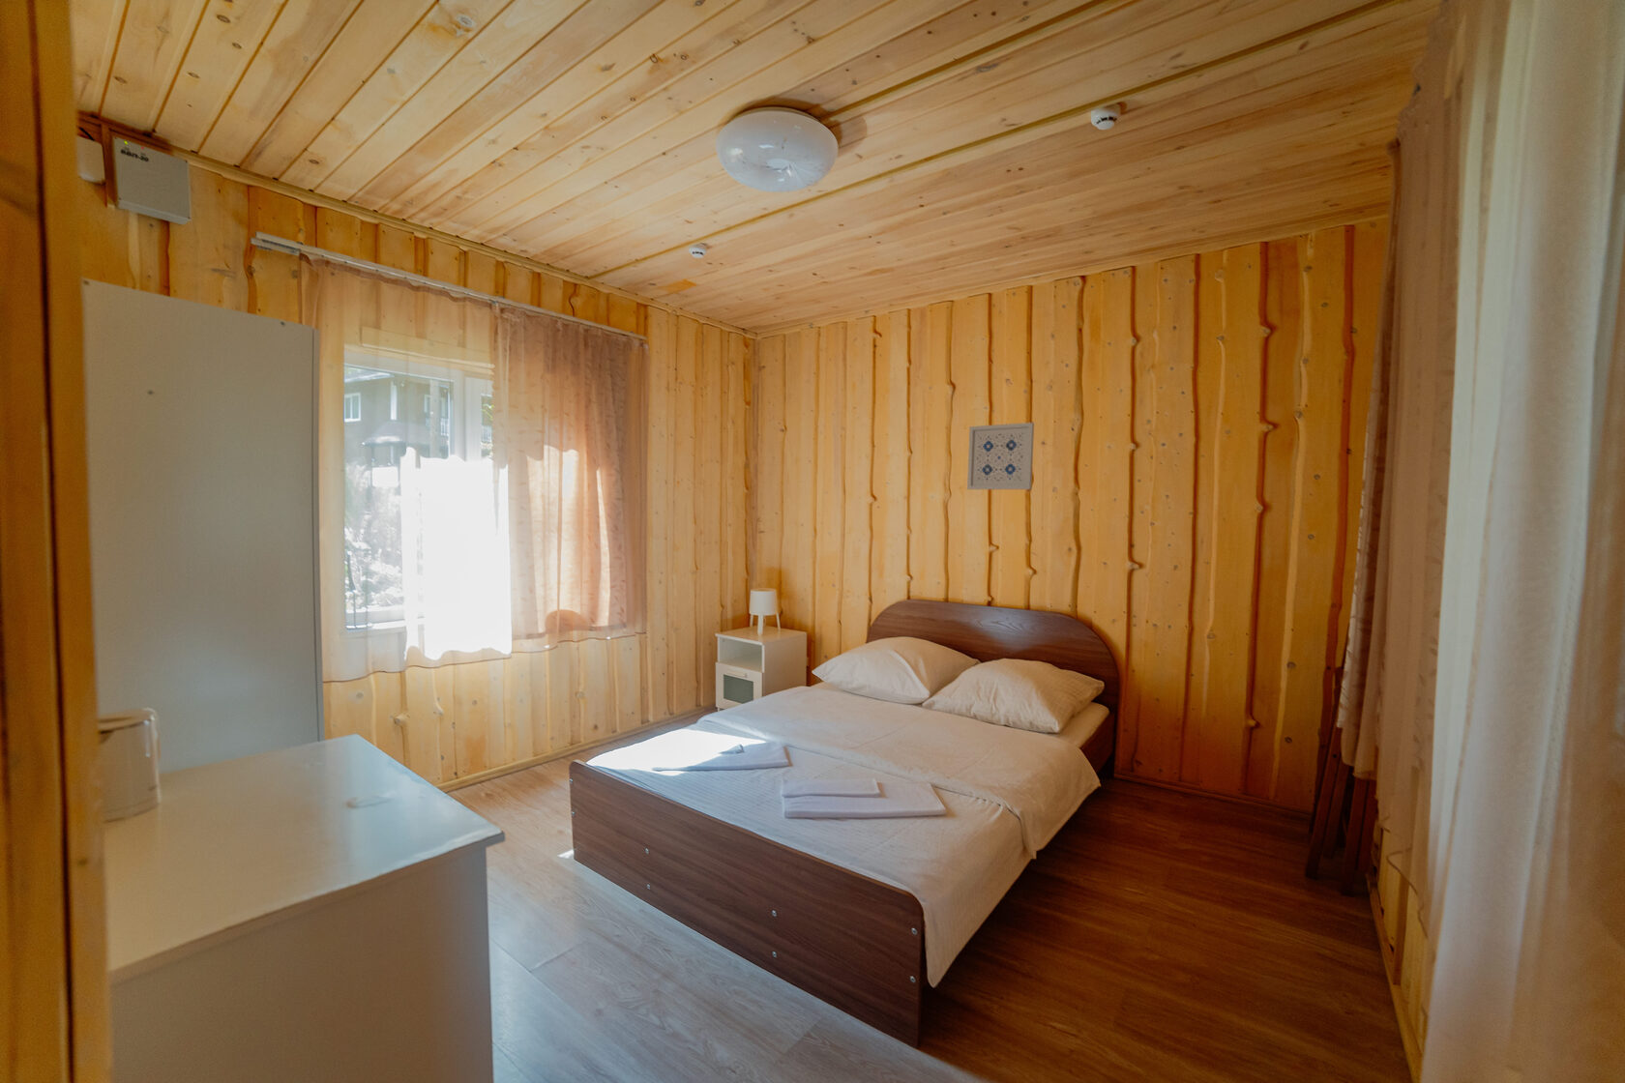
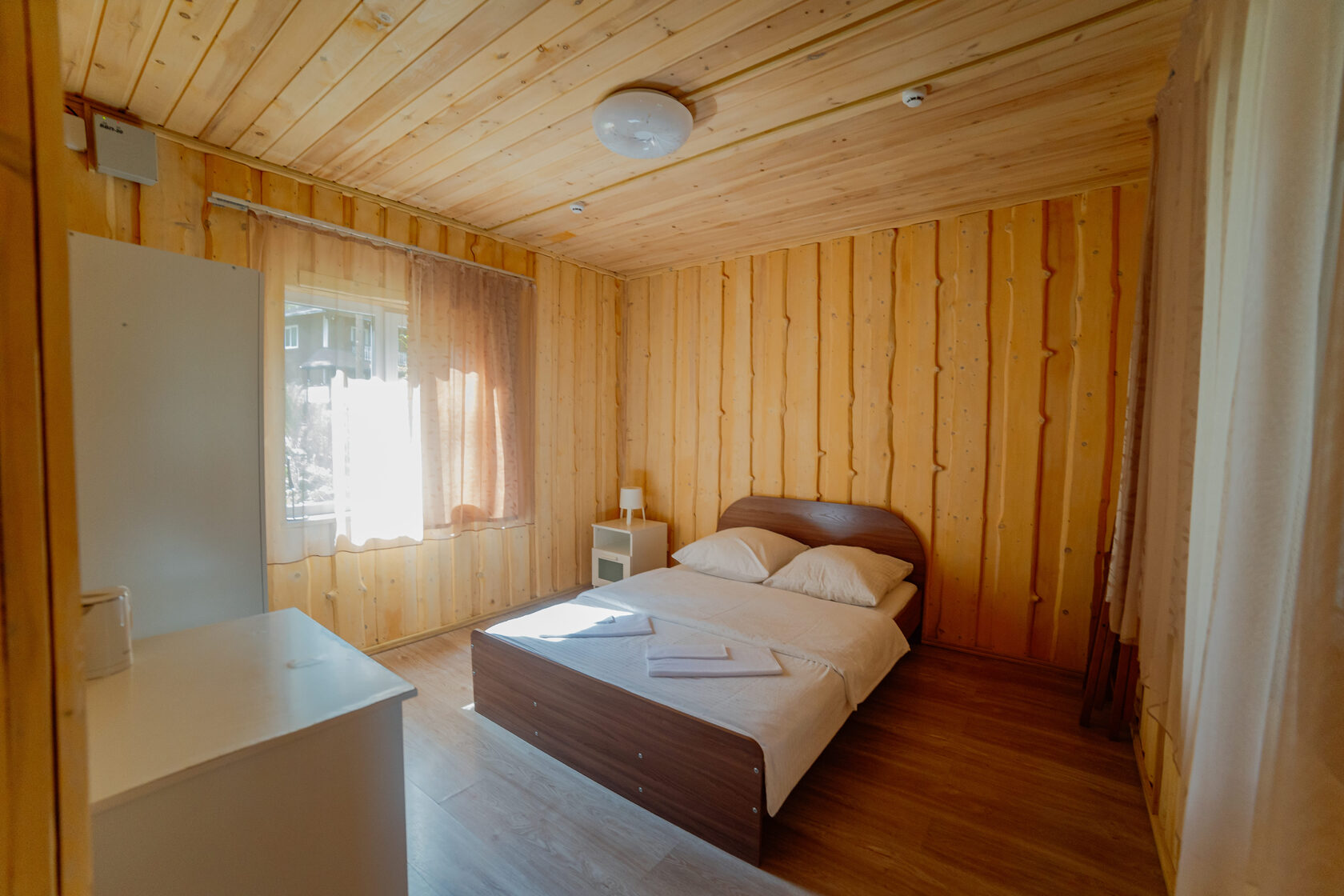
- wall art [966,422,1035,491]
